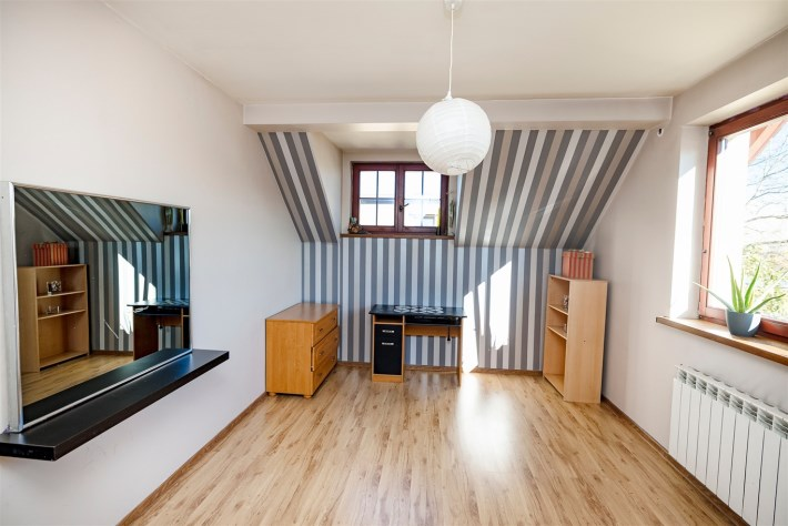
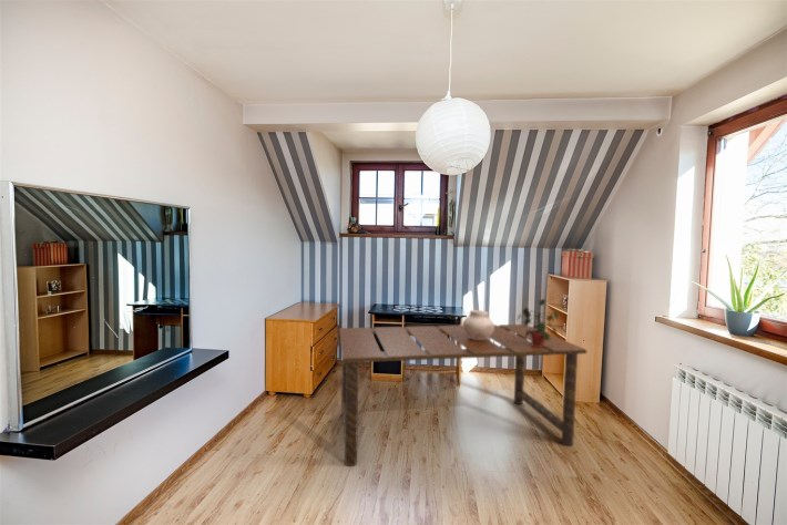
+ dining table [338,323,587,467]
+ vase [461,309,494,340]
+ potted plant [517,298,560,347]
